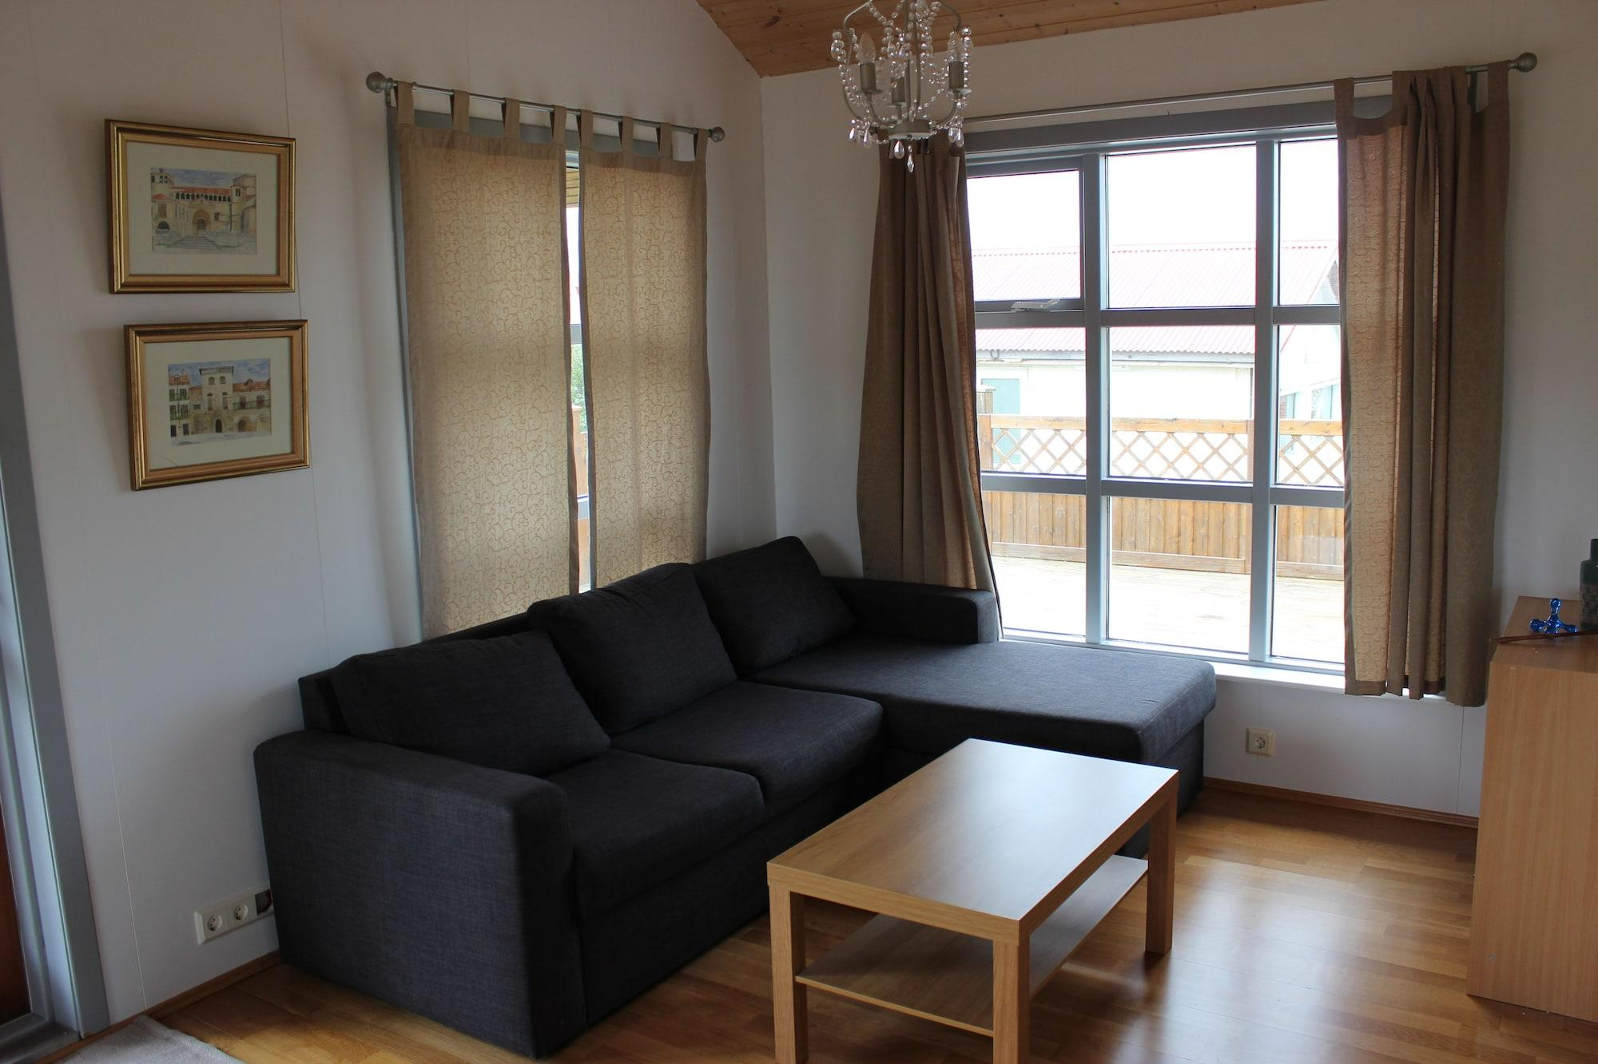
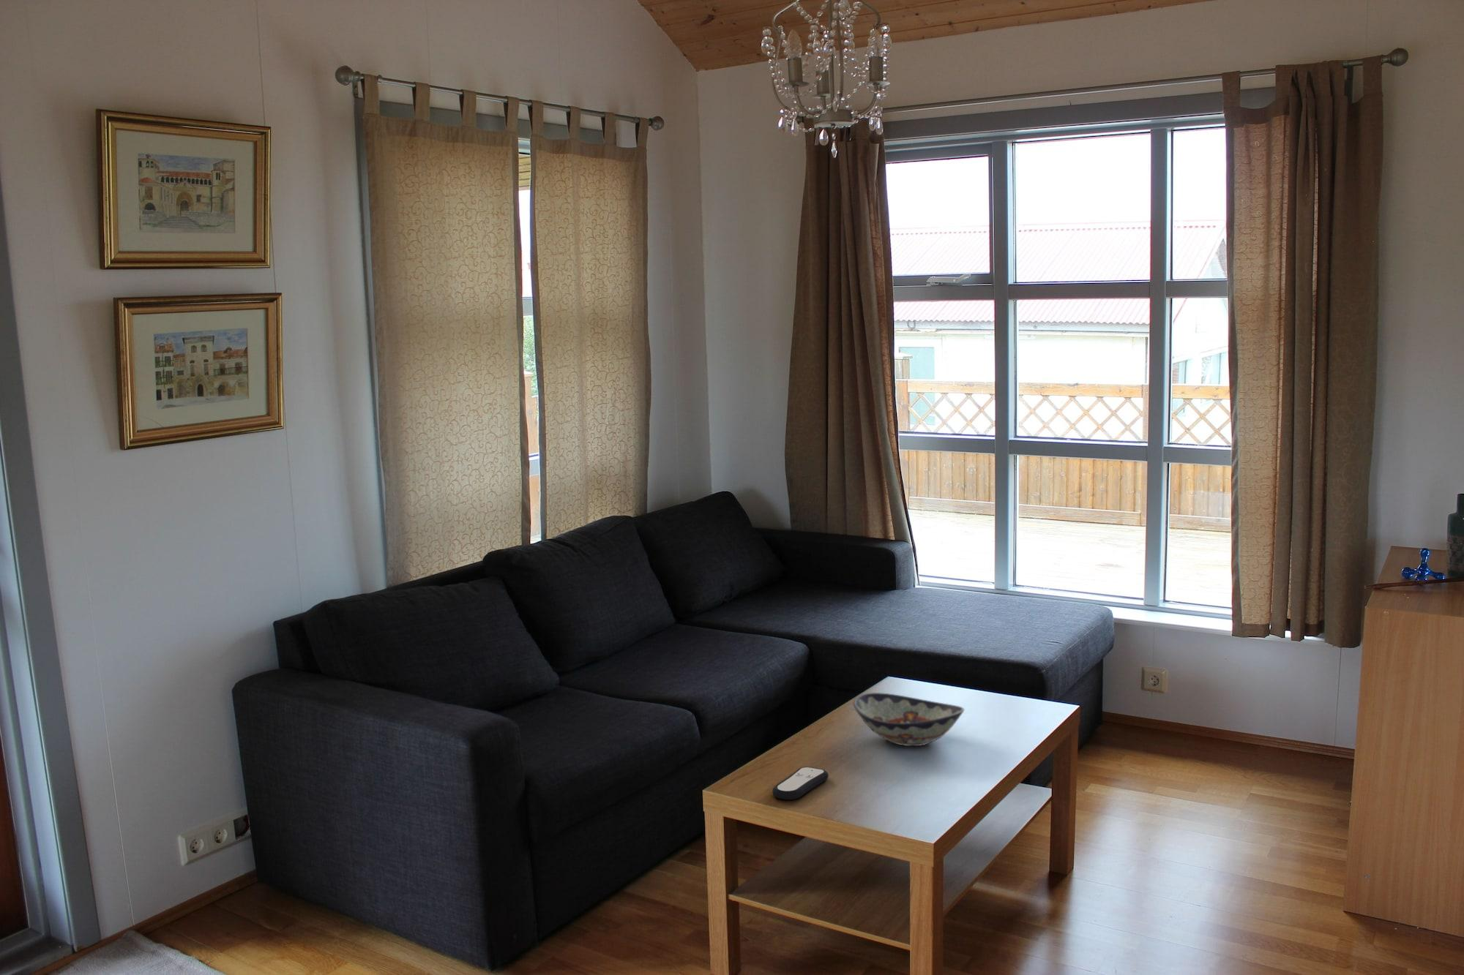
+ remote control [772,766,829,800]
+ decorative bowl [852,692,964,746]
